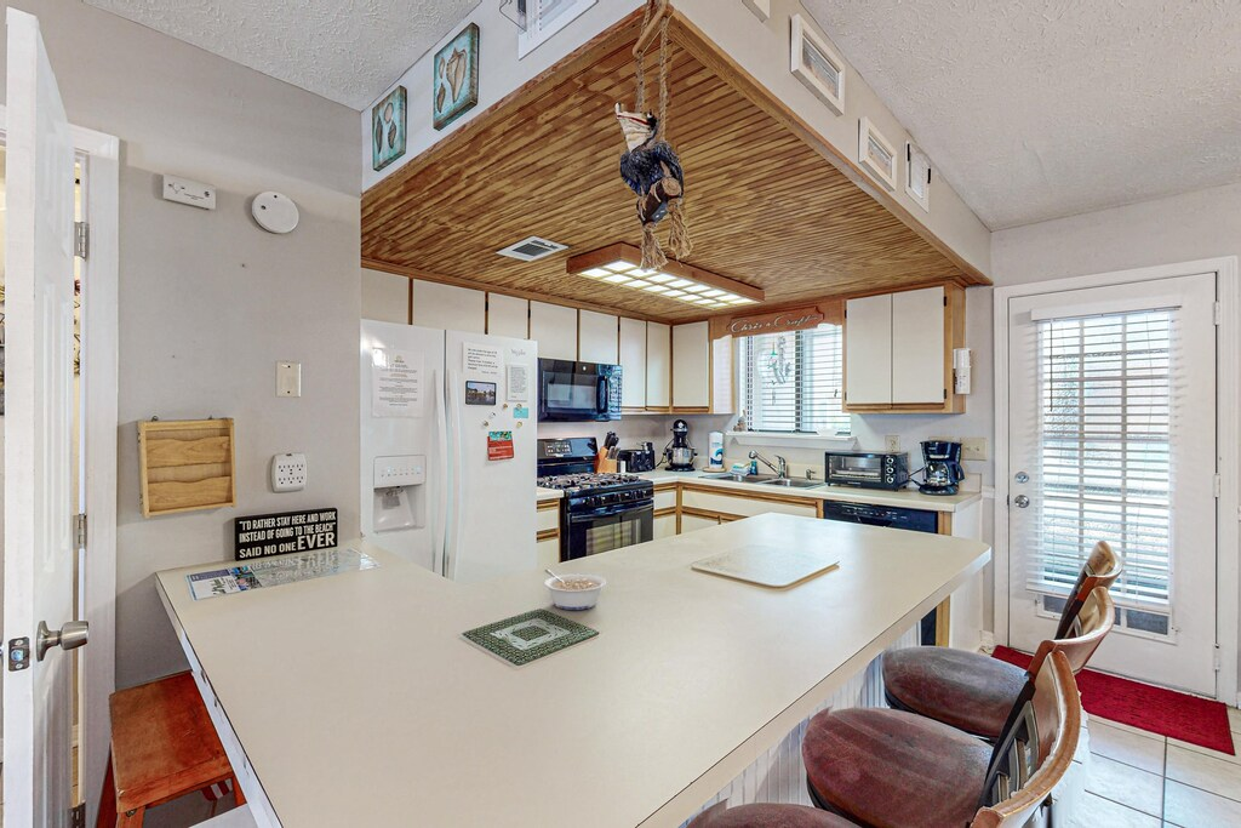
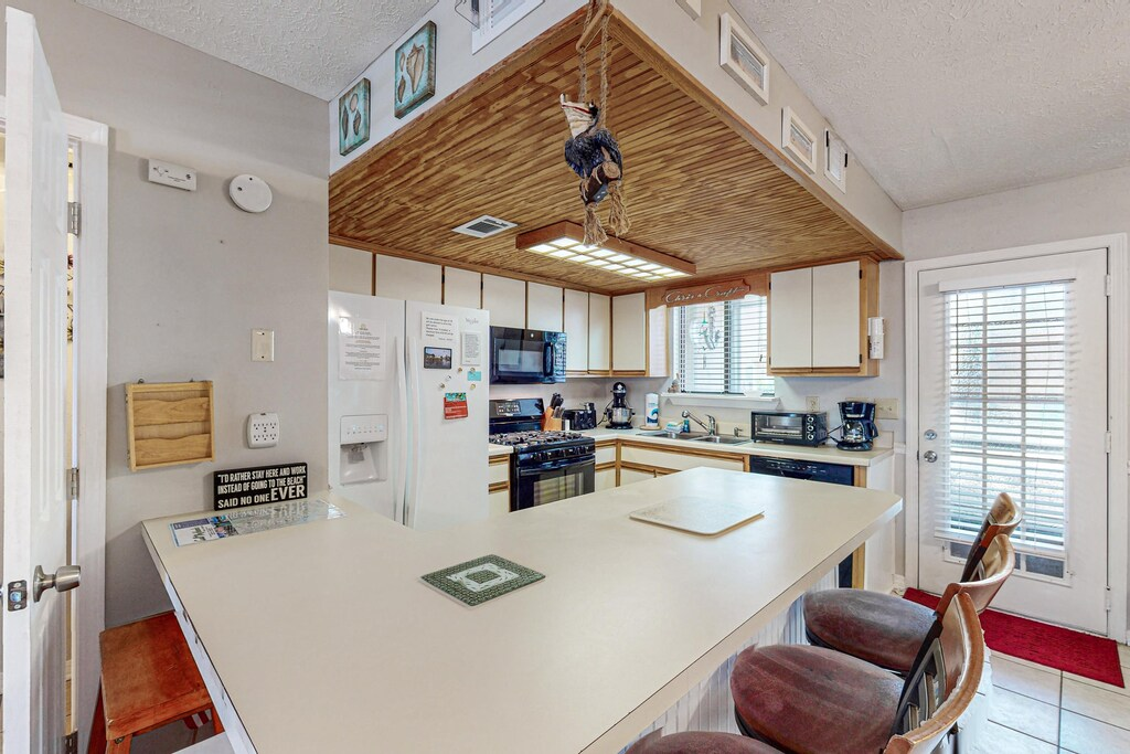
- legume [543,569,607,611]
